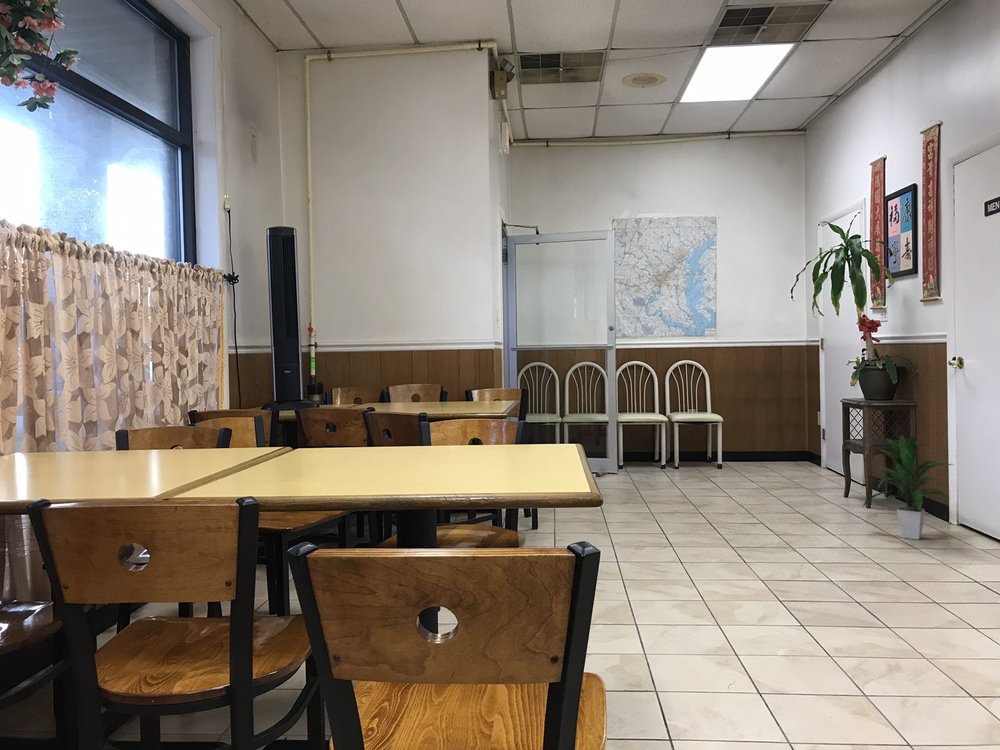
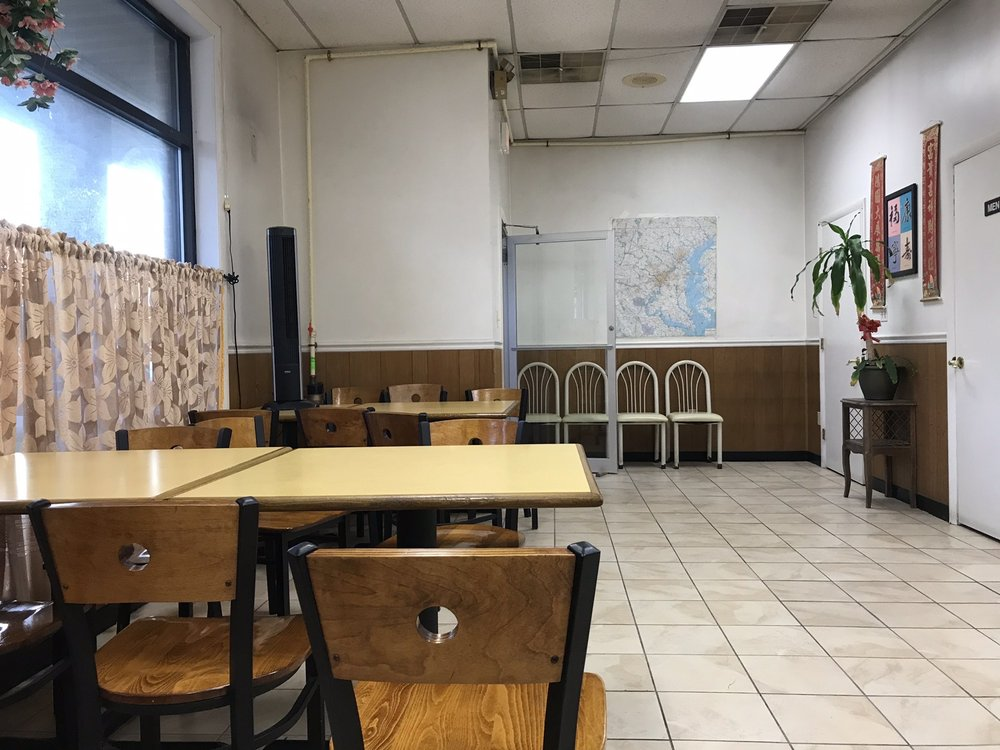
- indoor plant [861,433,954,540]
